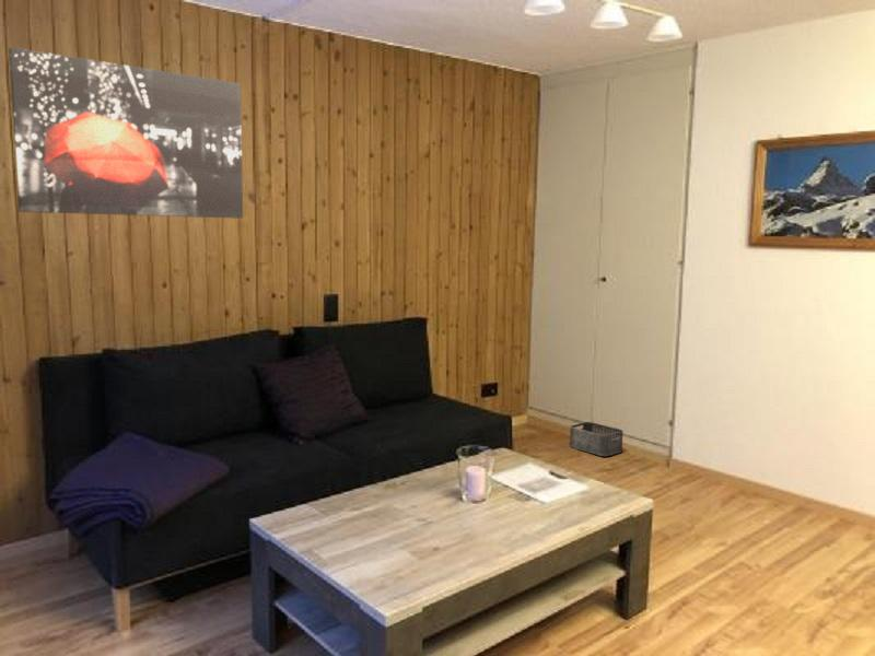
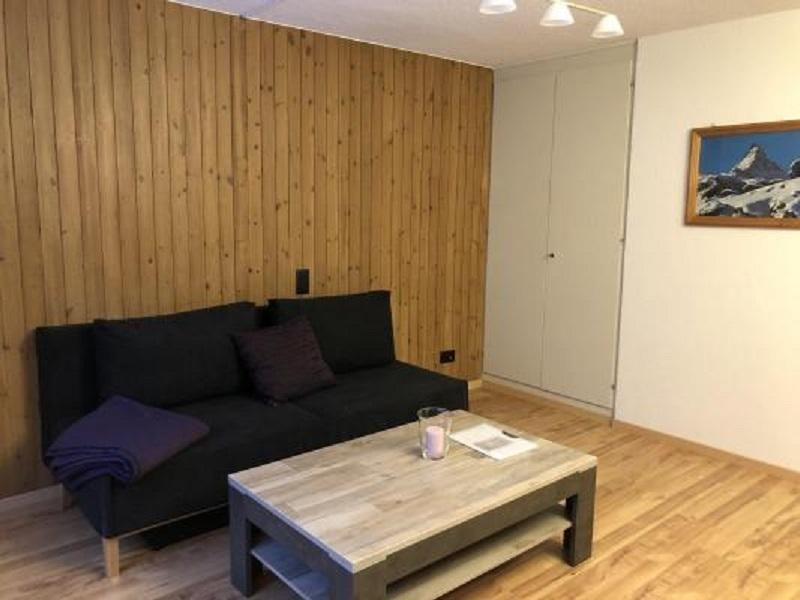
- wall art [8,46,244,220]
- storage bin [569,421,623,457]
